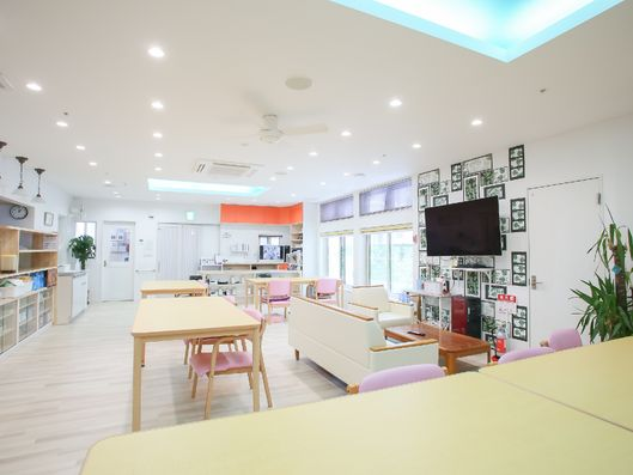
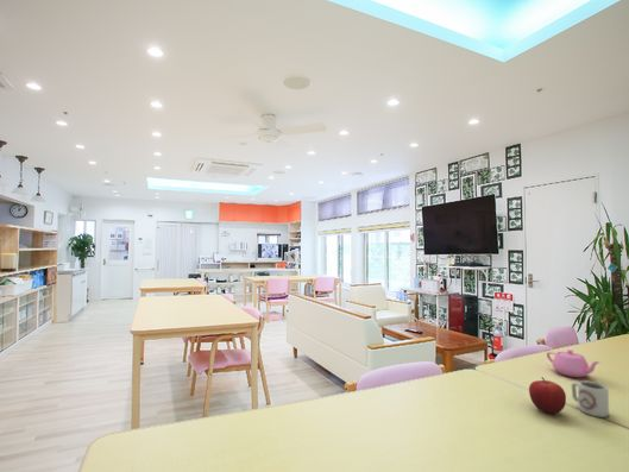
+ teapot [546,348,600,378]
+ fruit [528,376,567,415]
+ cup [570,380,610,418]
